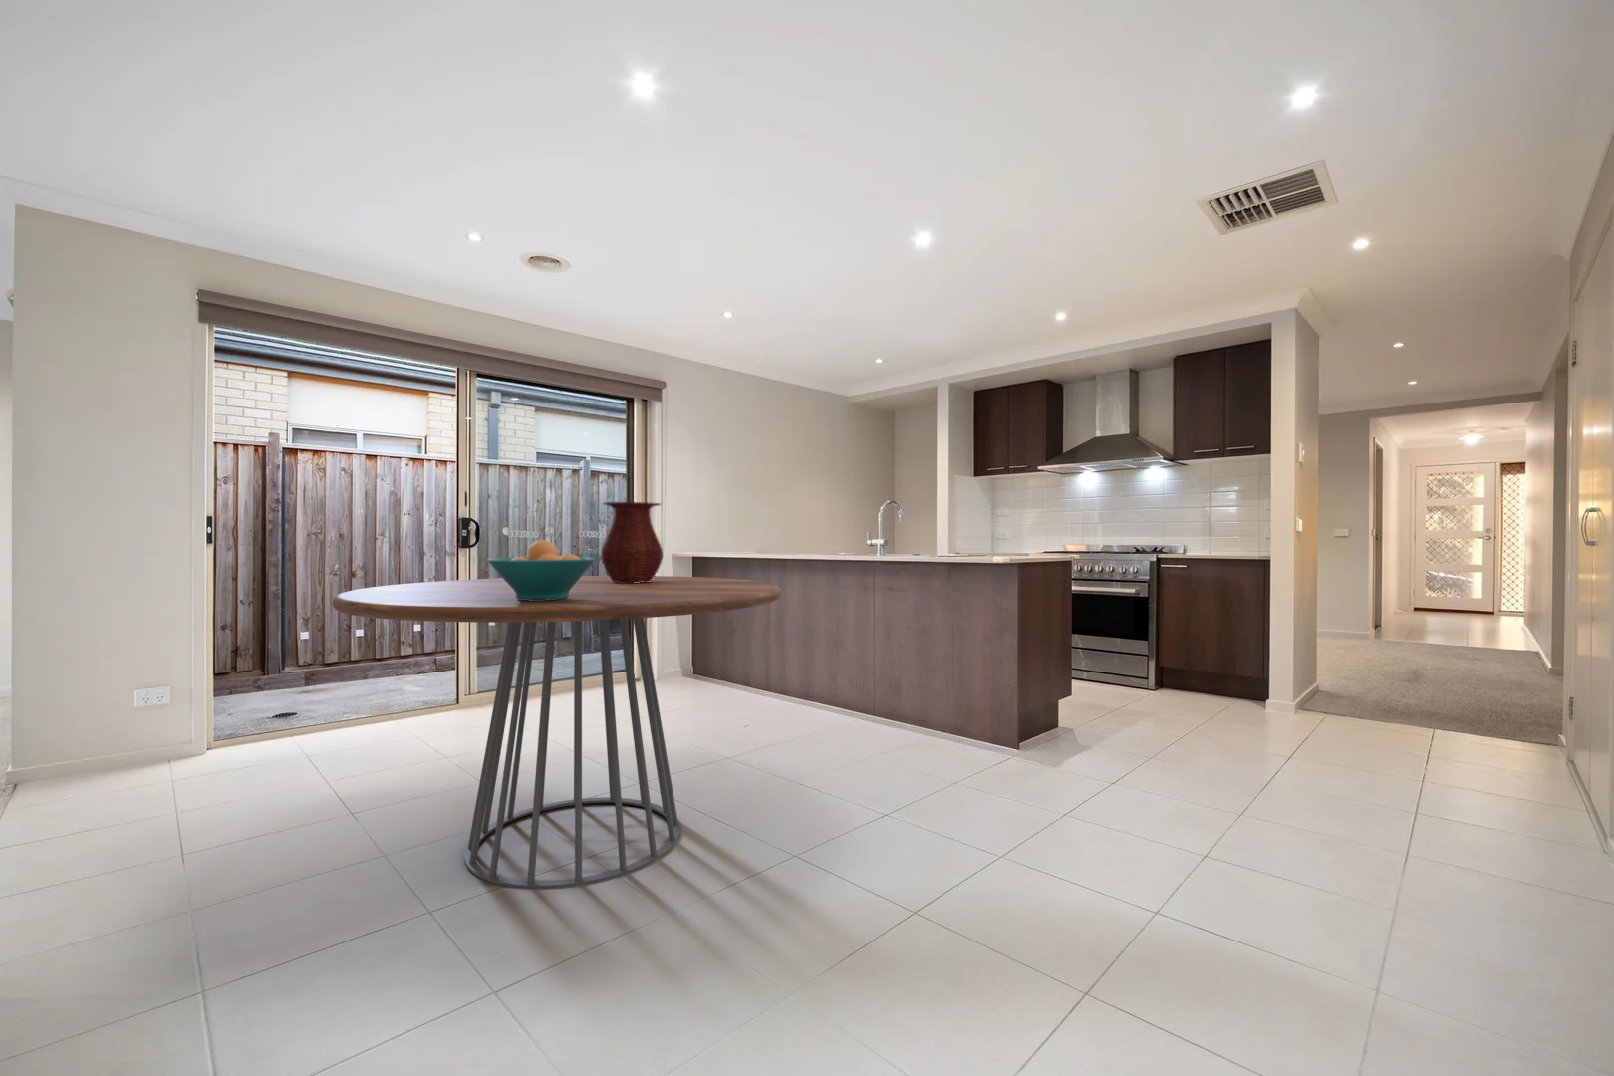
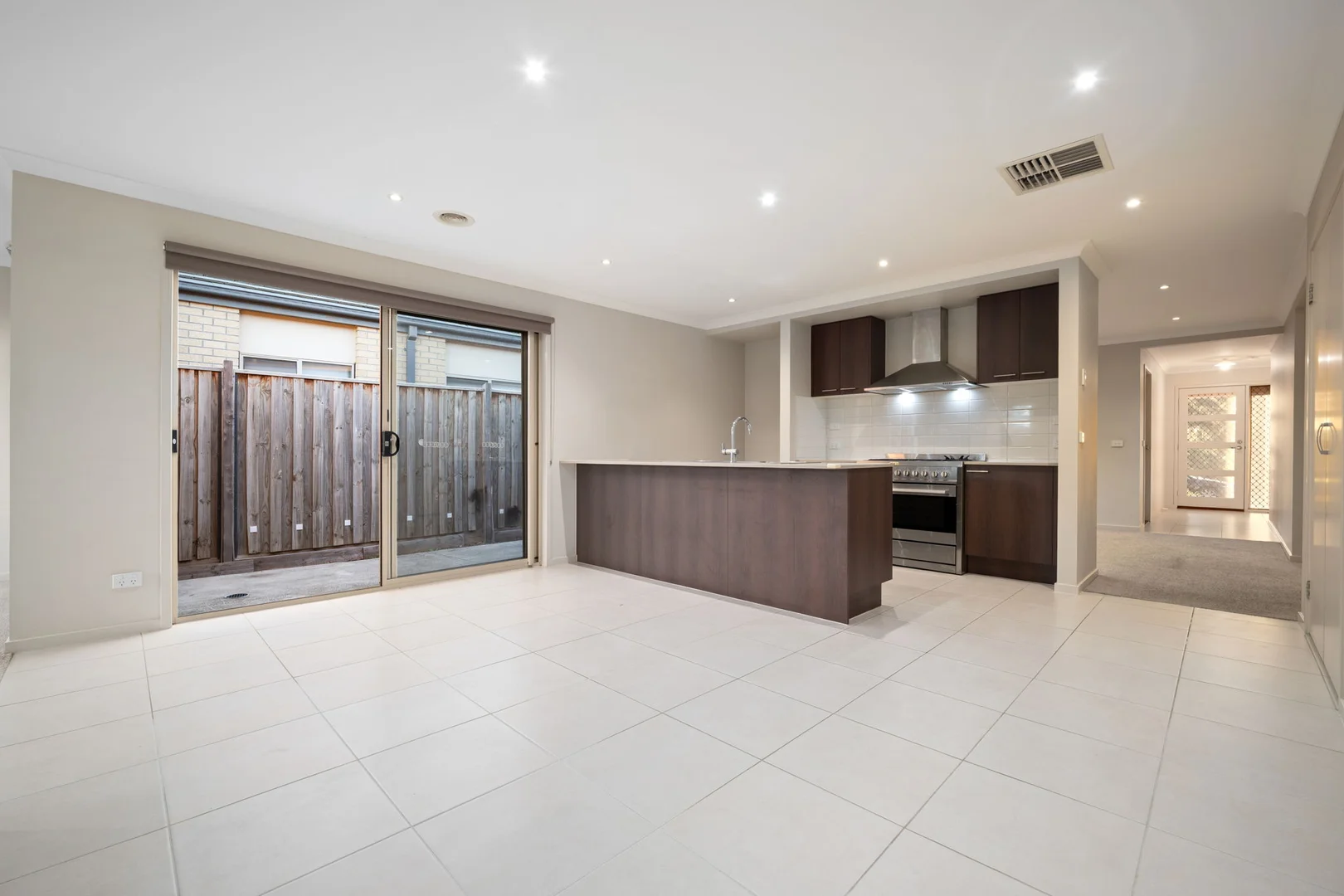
- dining table [331,575,782,889]
- vase [599,501,664,582]
- fruit bowl [486,539,597,600]
